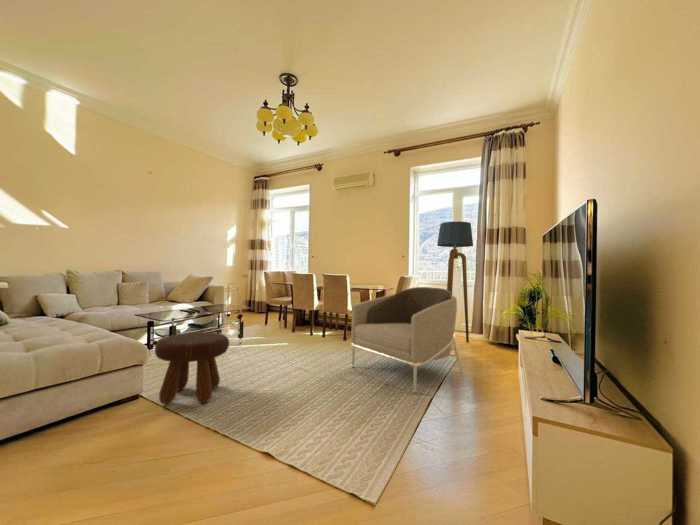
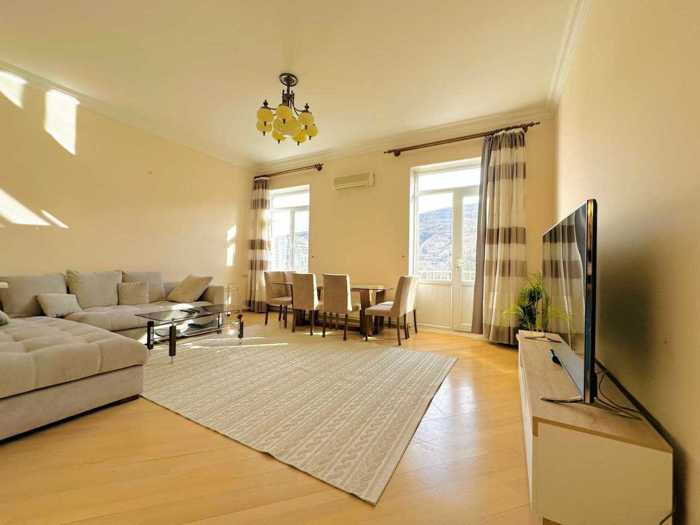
- floor lamp [436,220,474,343]
- armchair [350,286,464,393]
- footstool [154,331,230,405]
